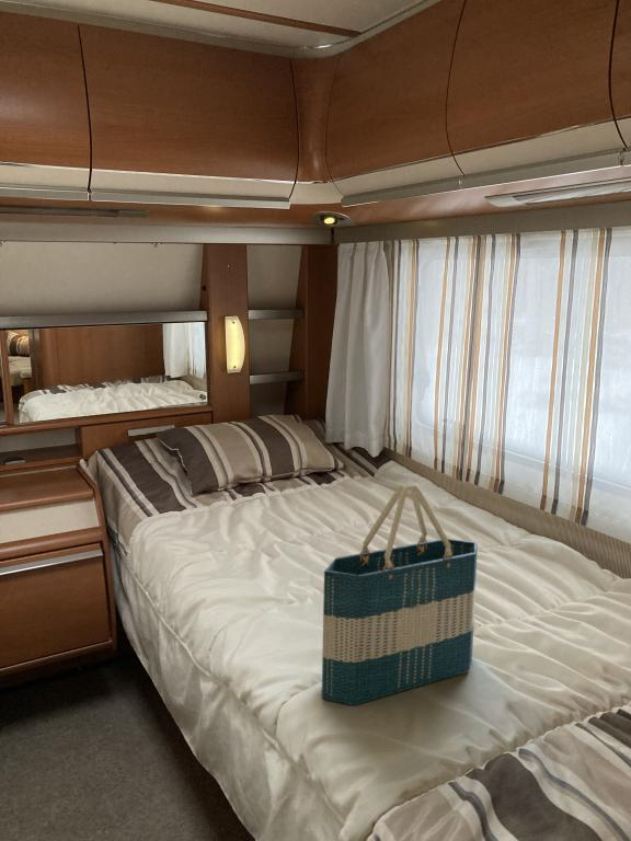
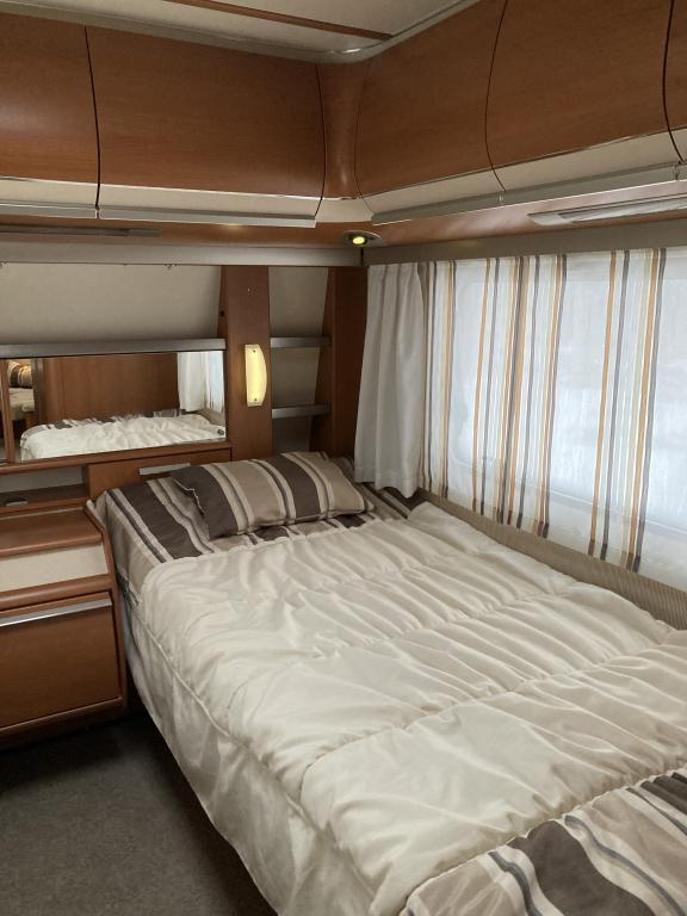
- tote bag [321,483,479,706]
